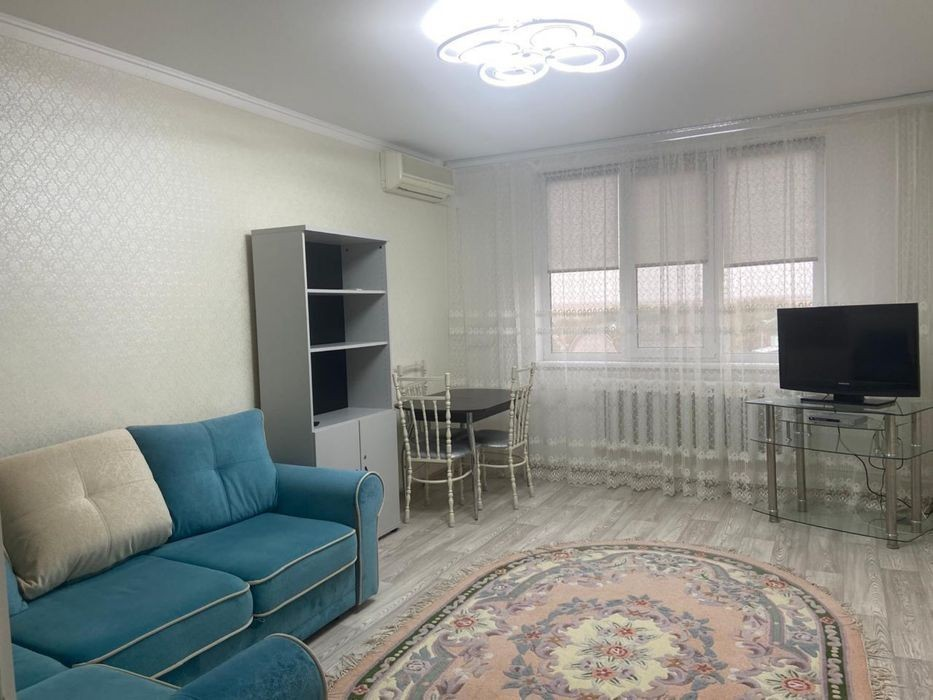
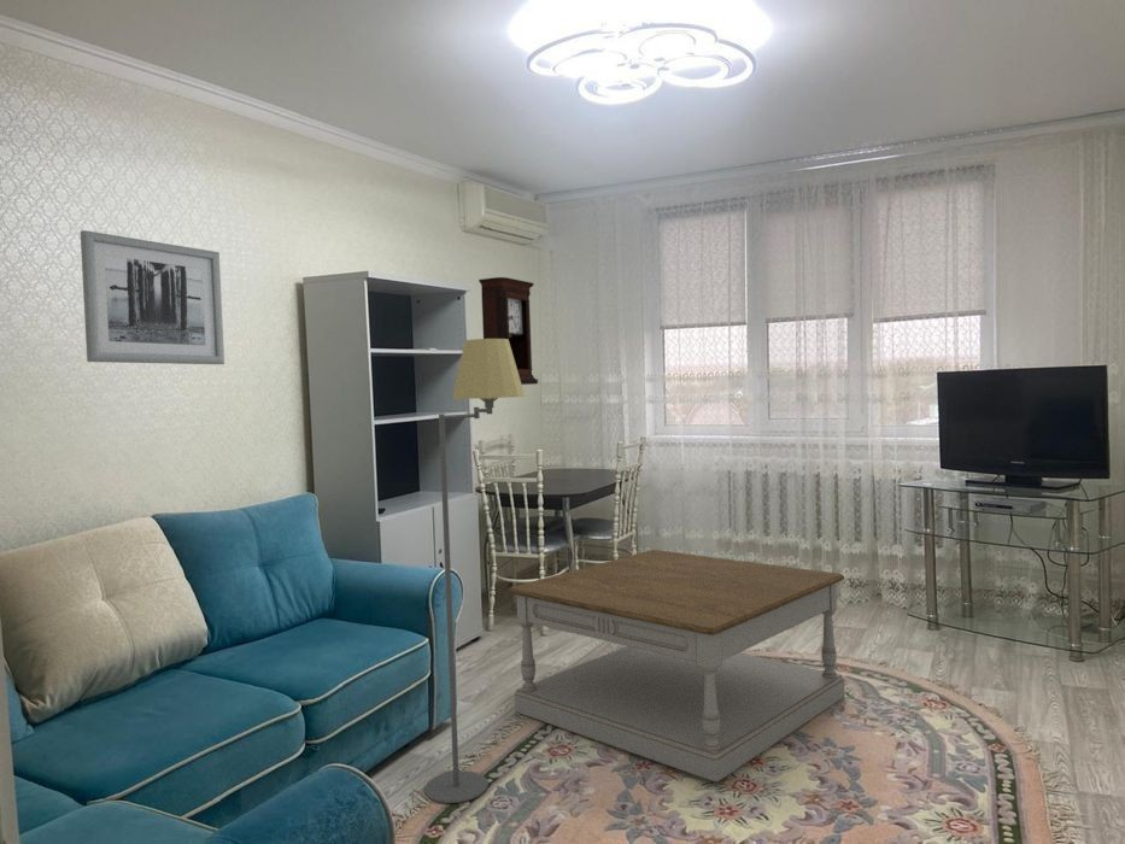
+ pendulum clock [477,276,539,386]
+ coffee table [506,549,845,783]
+ floor lamp [423,338,526,804]
+ wall art [80,229,225,365]
